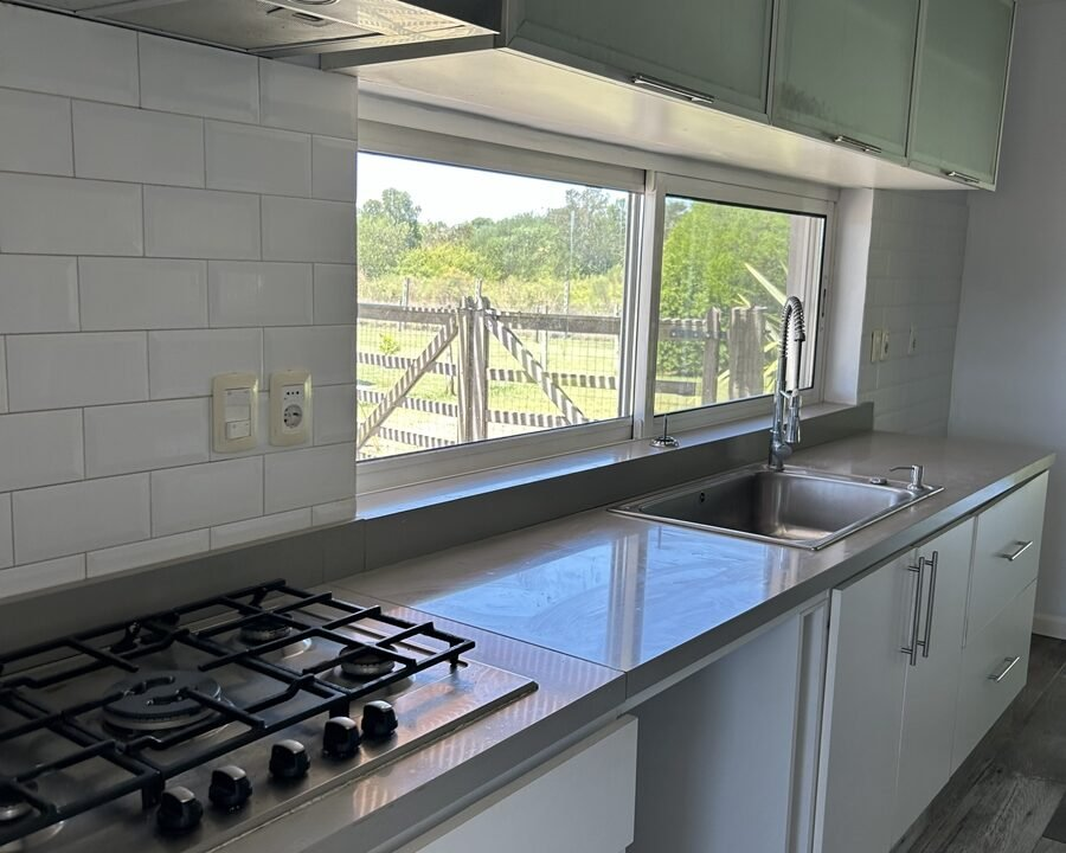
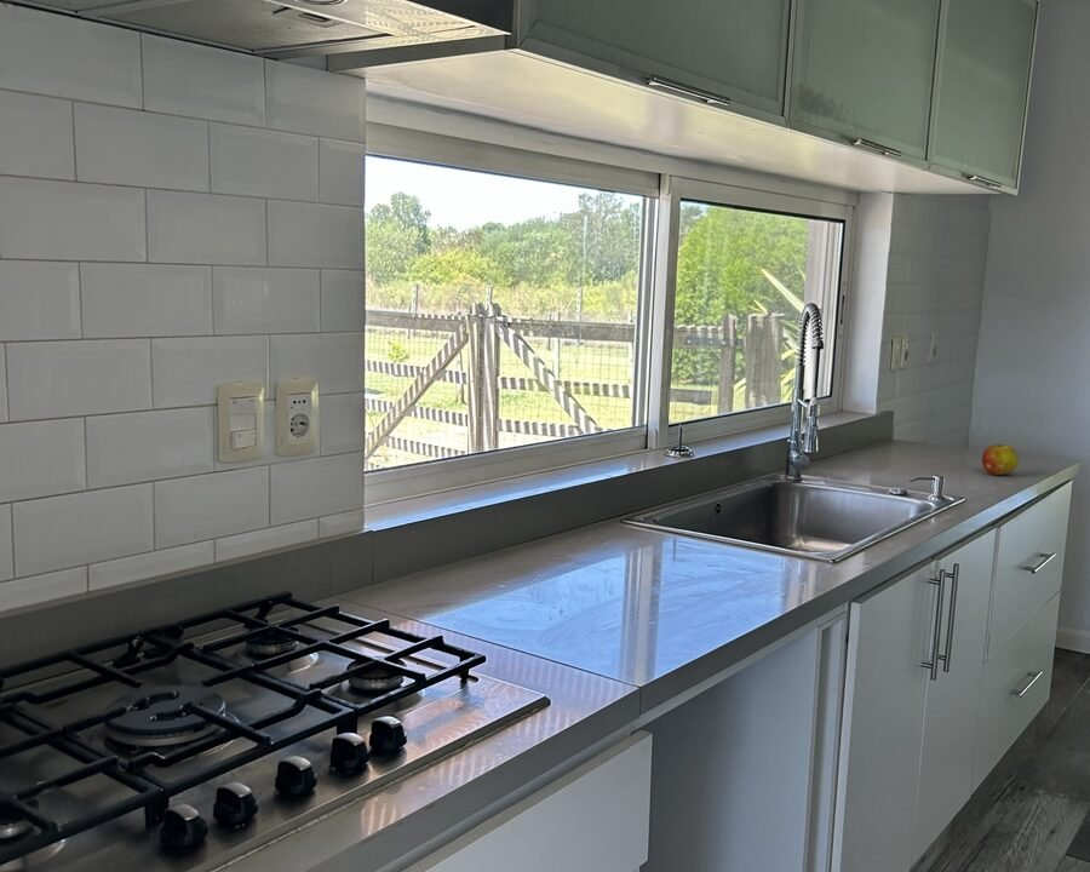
+ fruit [981,443,1020,476]
